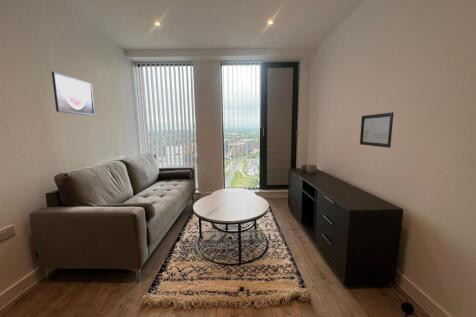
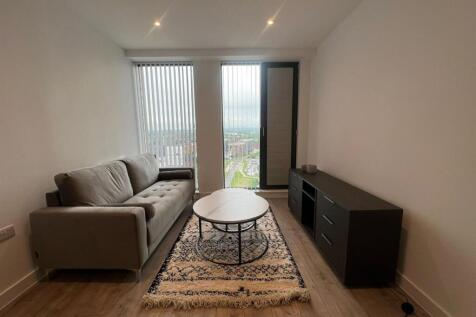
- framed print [51,71,96,117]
- wall art [359,111,395,149]
